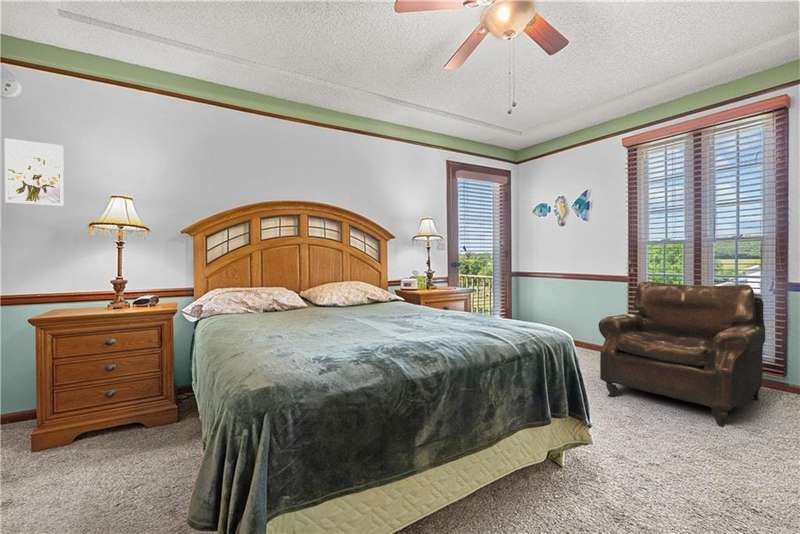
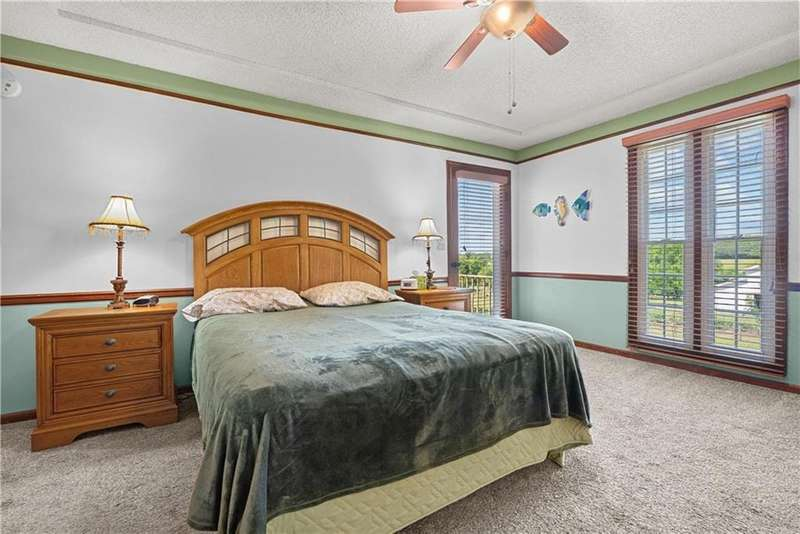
- leather [598,281,766,427]
- wall art [4,137,65,207]
